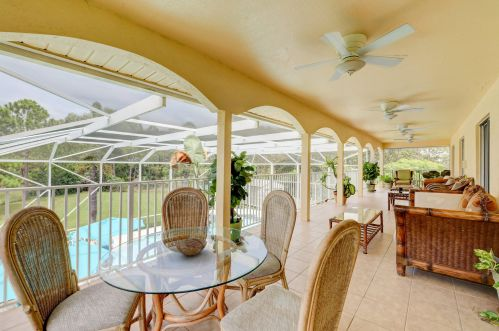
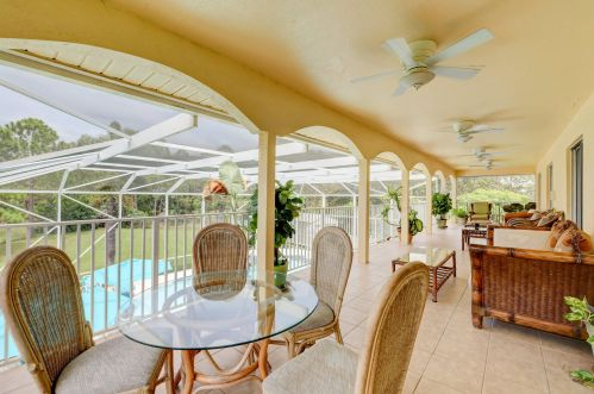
- bowl [175,238,208,257]
